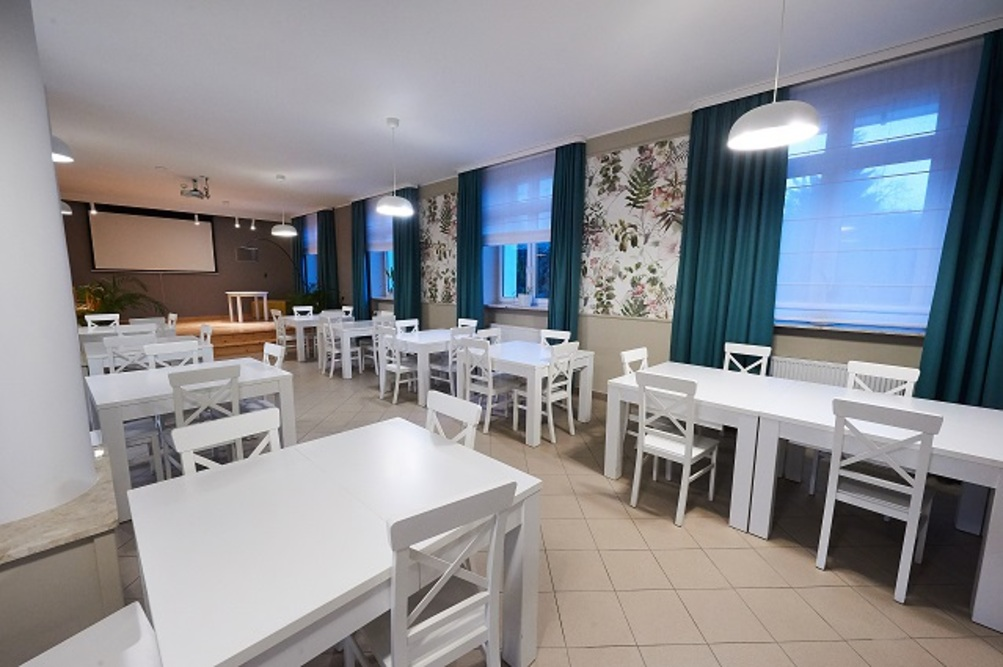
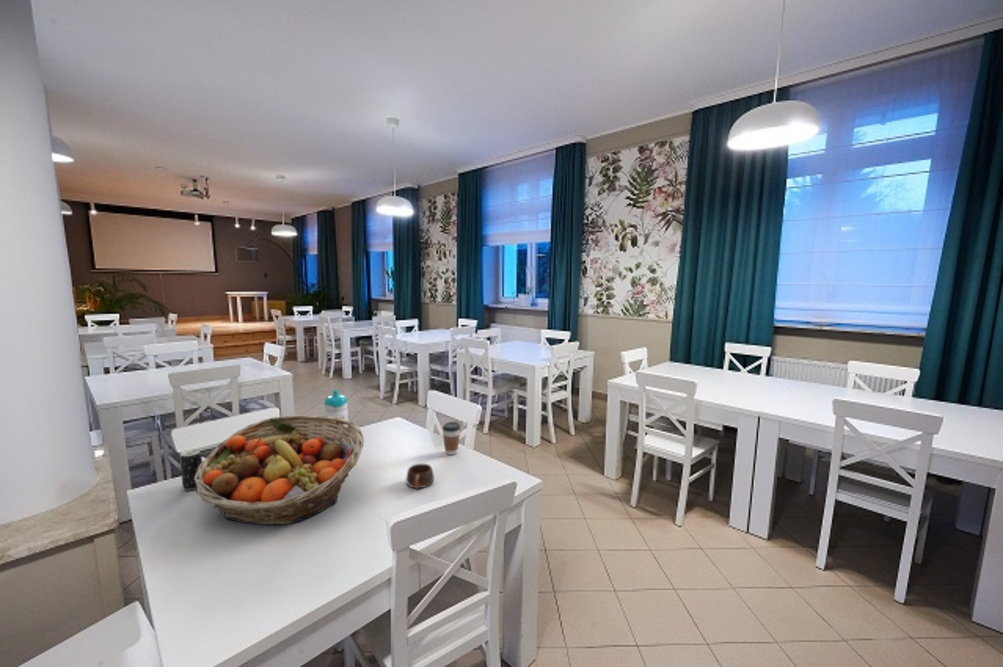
+ coffee cup [442,421,462,456]
+ beverage can [179,449,203,492]
+ cup [406,463,435,490]
+ fruit basket [194,414,365,526]
+ water bottle [323,389,349,438]
